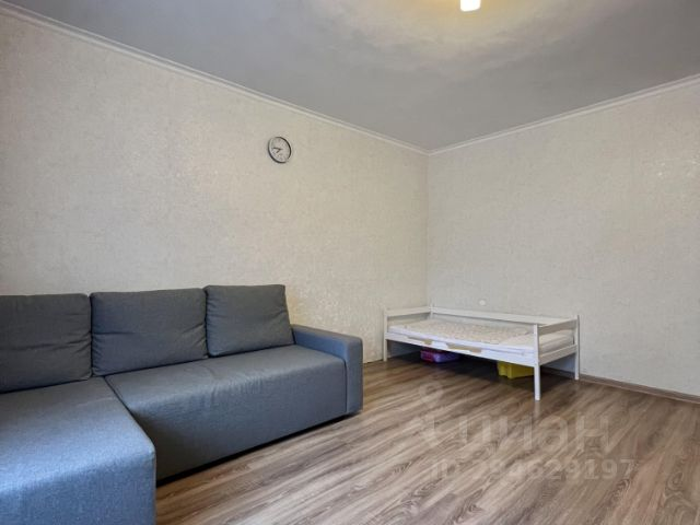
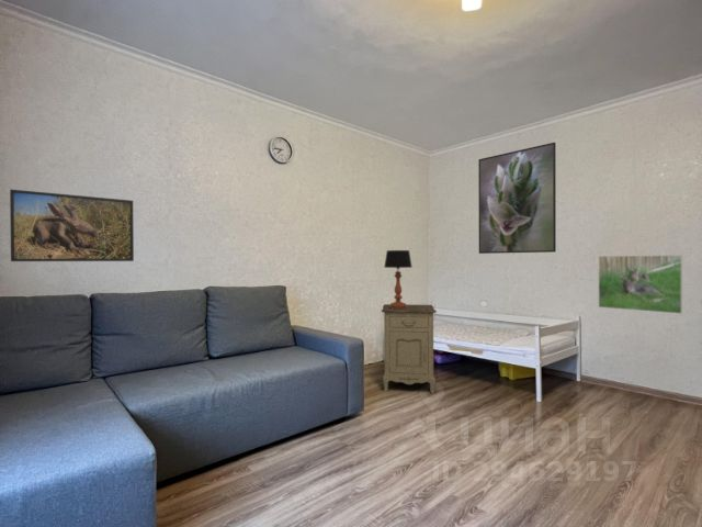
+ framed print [9,189,135,262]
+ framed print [598,254,683,315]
+ nightstand [381,303,438,395]
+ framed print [477,142,557,255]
+ table lamp [383,249,414,309]
